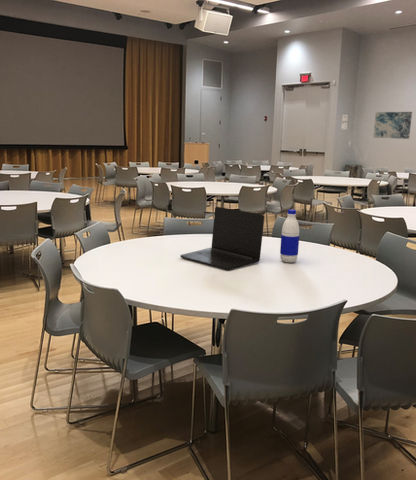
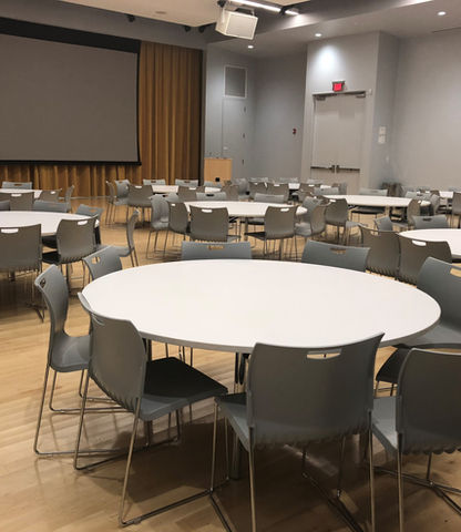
- water bottle [279,209,300,263]
- laptop [179,206,265,271]
- wall art [372,111,413,140]
